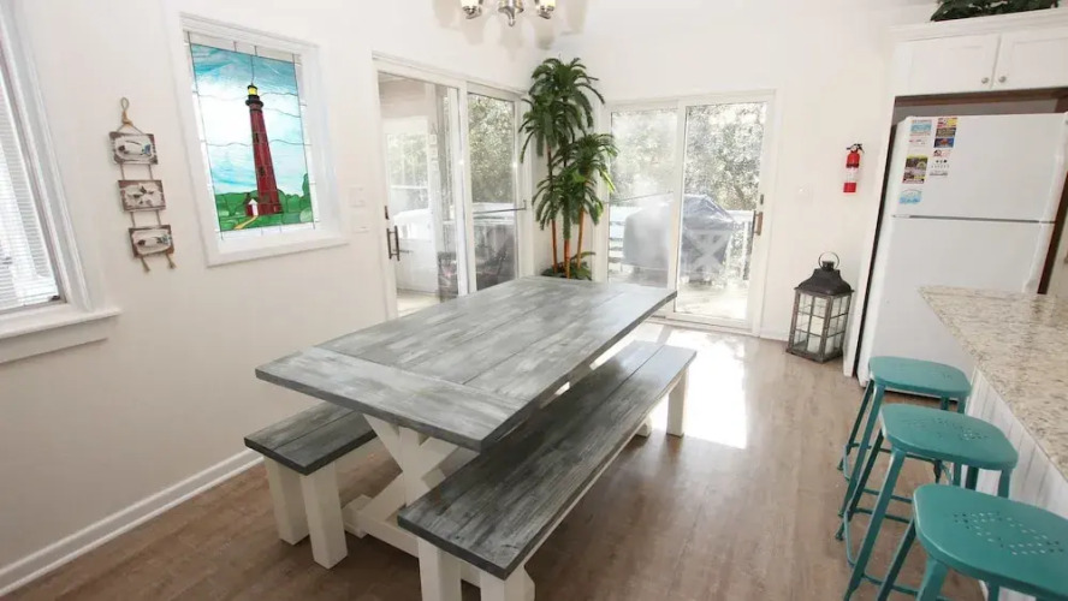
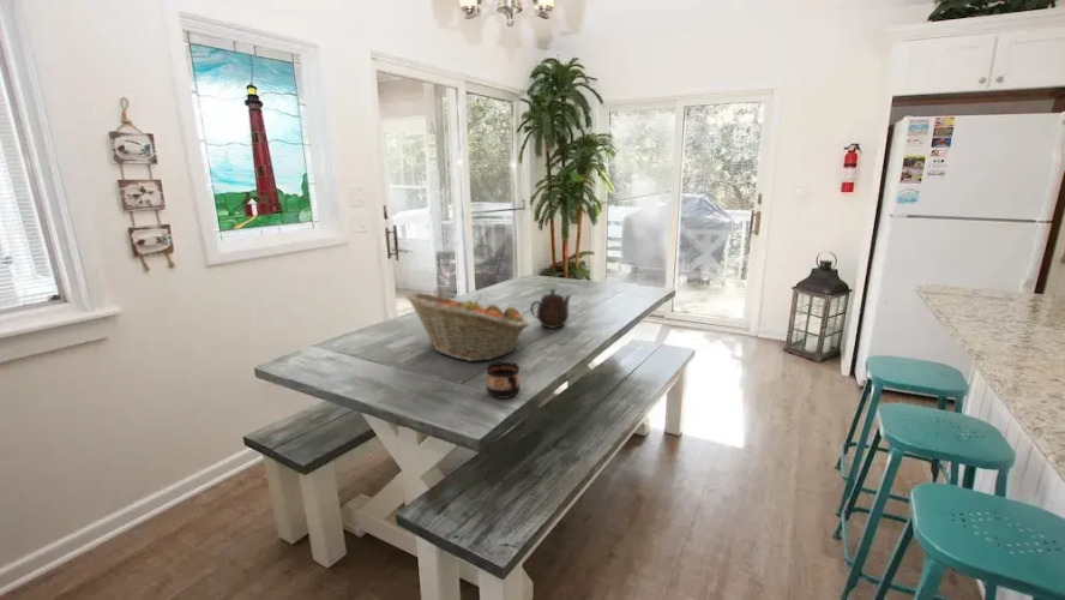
+ teapot [529,288,572,330]
+ fruit basket [404,290,530,362]
+ cup [485,361,522,400]
